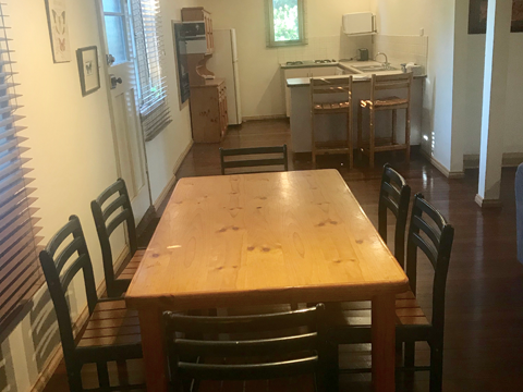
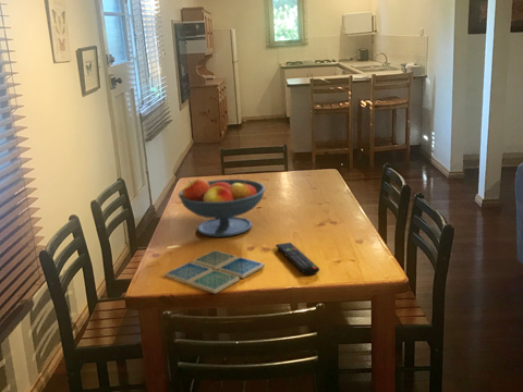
+ remote control [275,242,320,275]
+ fruit bowl [178,177,266,238]
+ drink coaster [163,249,266,295]
